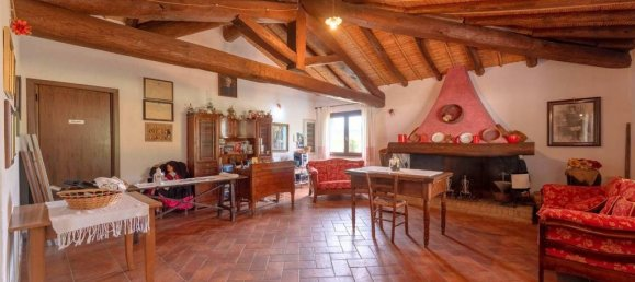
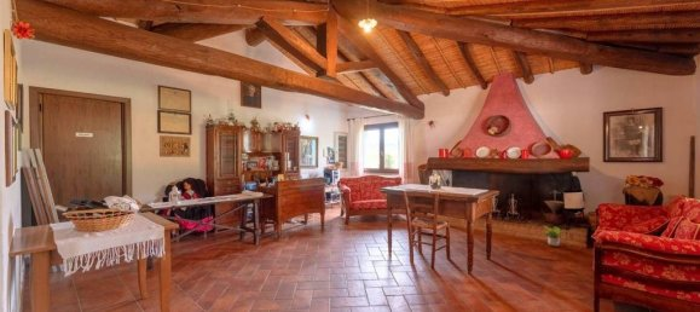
+ potted plant [540,225,567,247]
